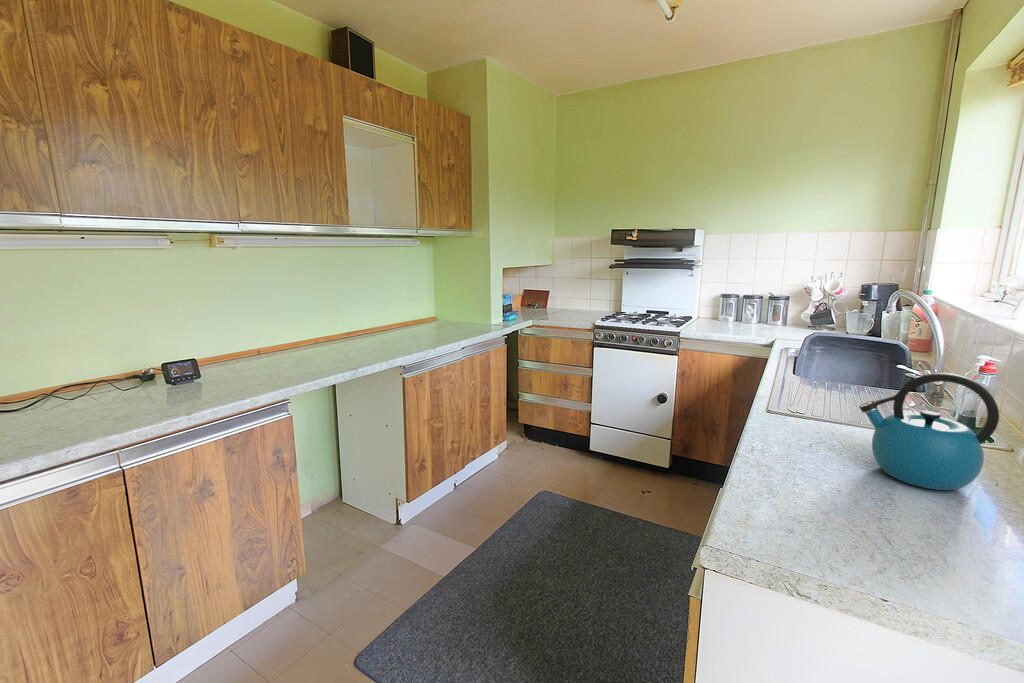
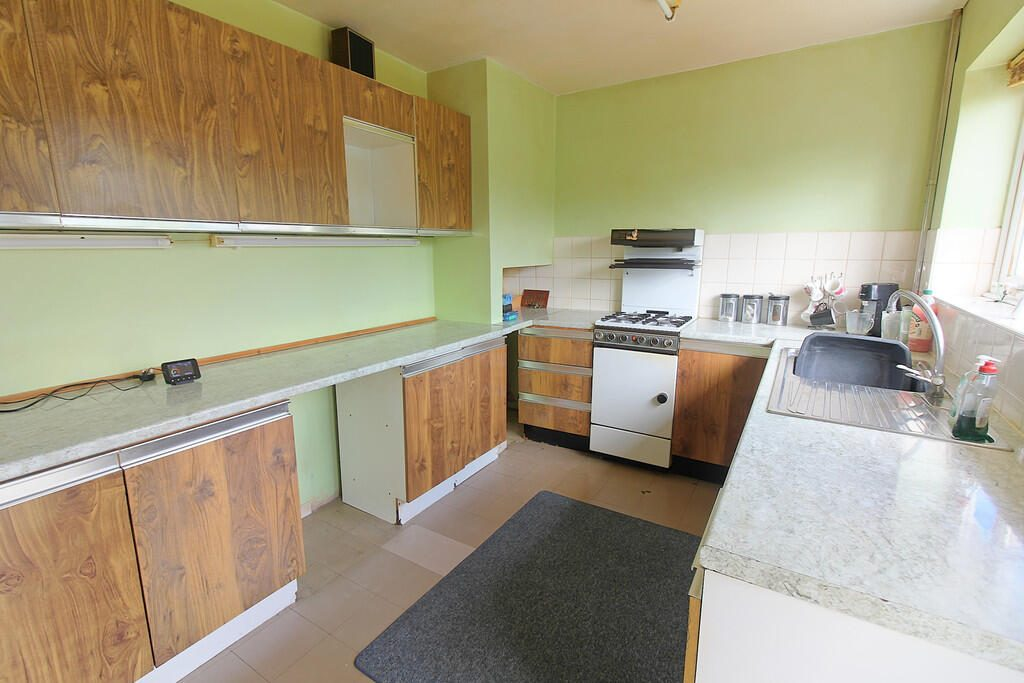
- kettle [858,372,1000,491]
